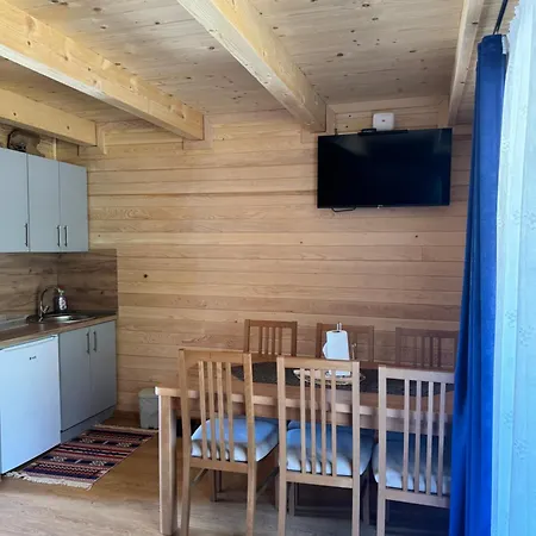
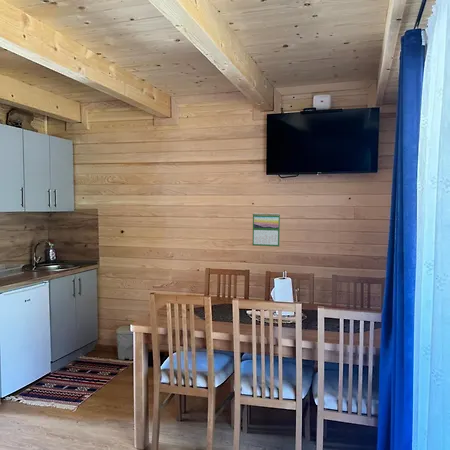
+ calendar [252,212,281,248]
